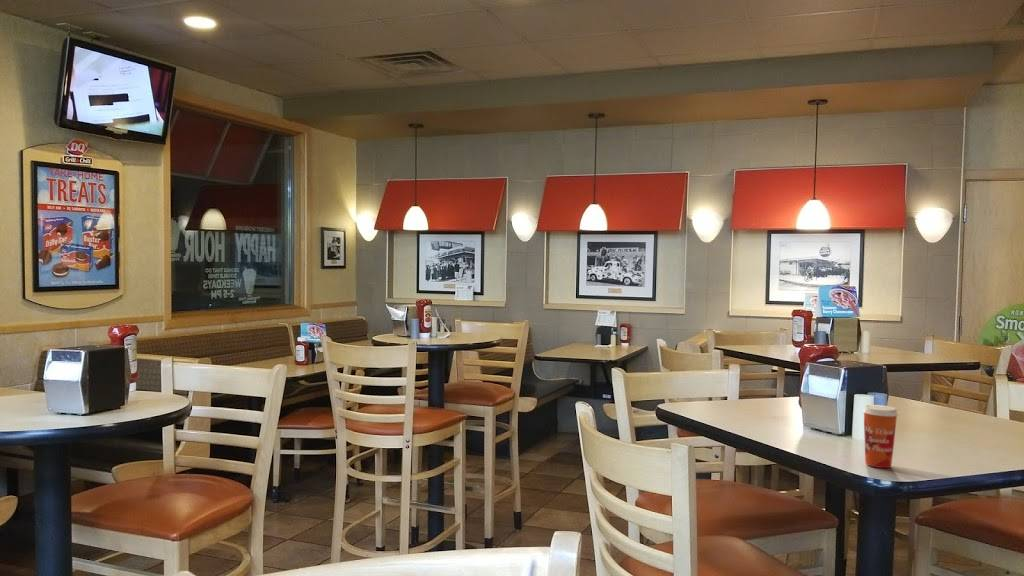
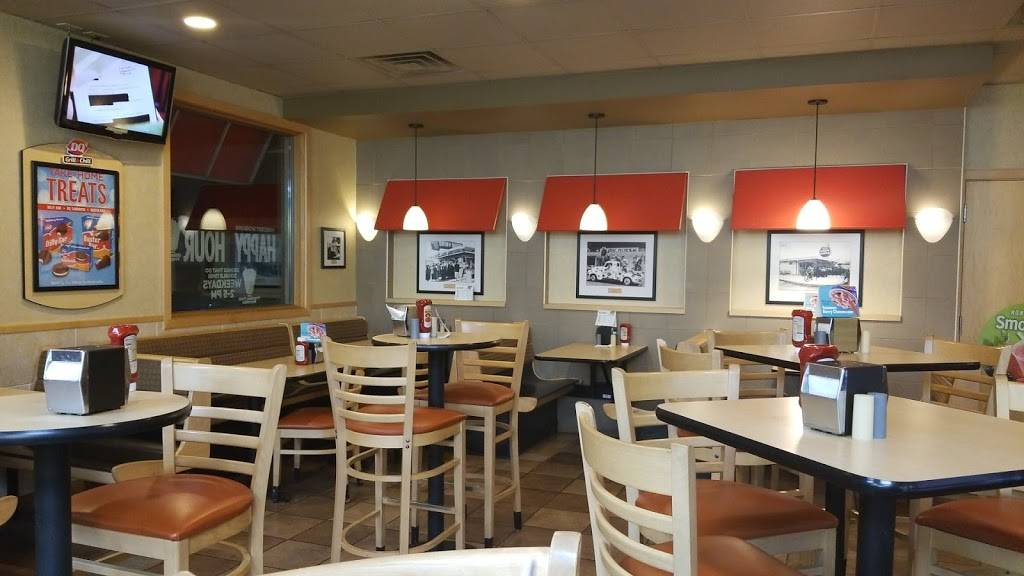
- paper cup [862,404,900,469]
